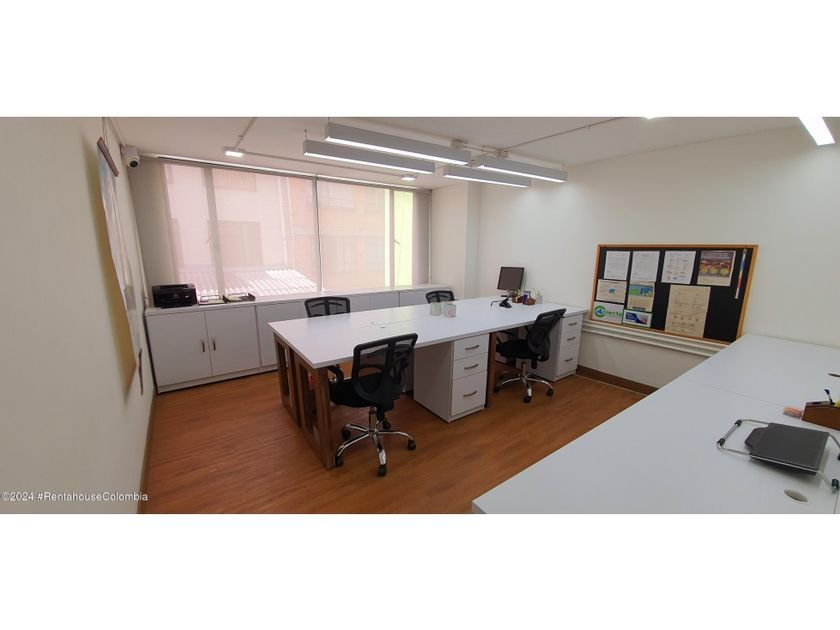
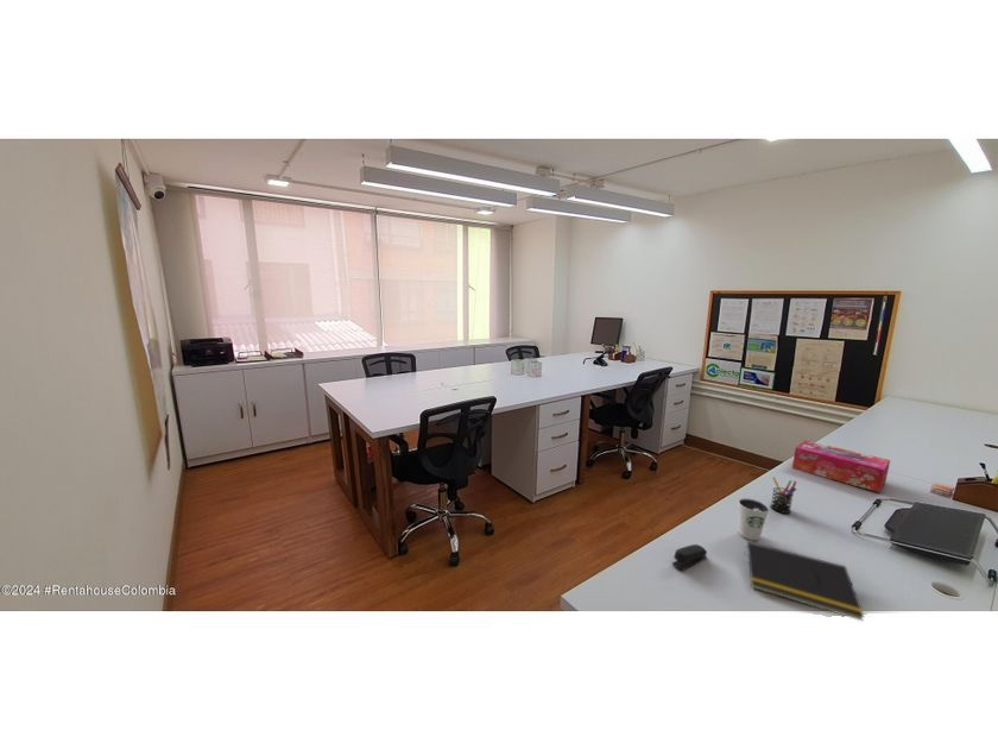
+ stapler [671,543,708,572]
+ pen holder [770,476,798,515]
+ dixie cup [737,497,771,541]
+ tissue box [791,440,891,493]
+ notepad [743,540,866,622]
